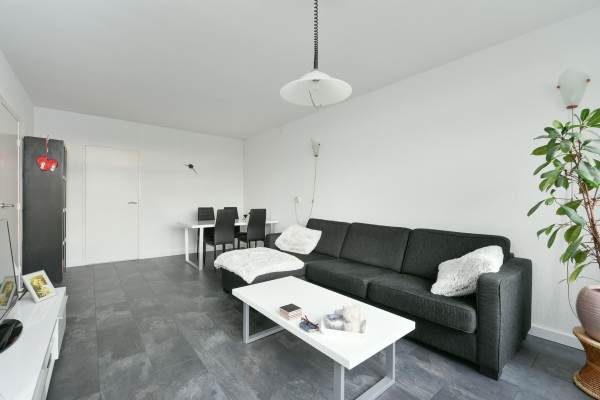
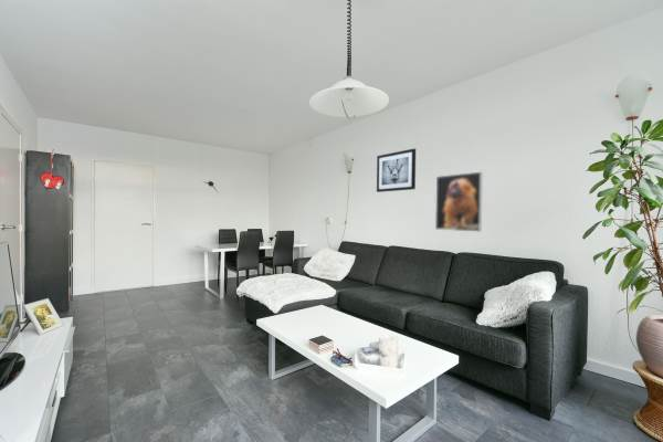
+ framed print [434,171,483,233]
+ wall art [376,148,417,193]
